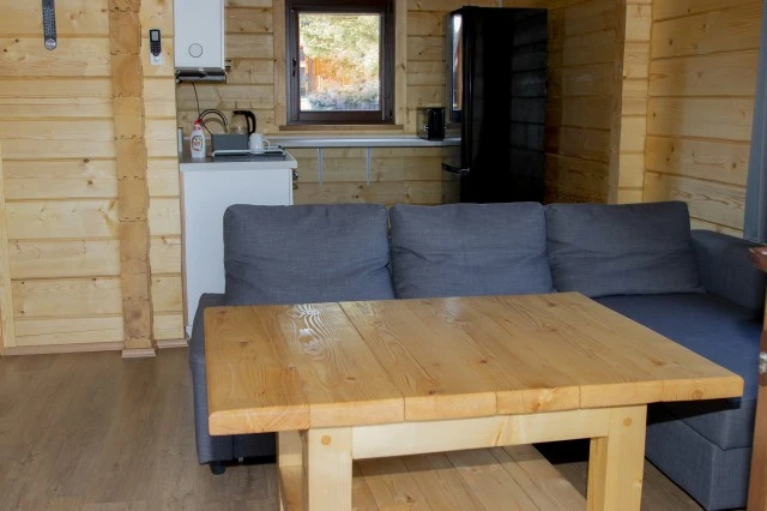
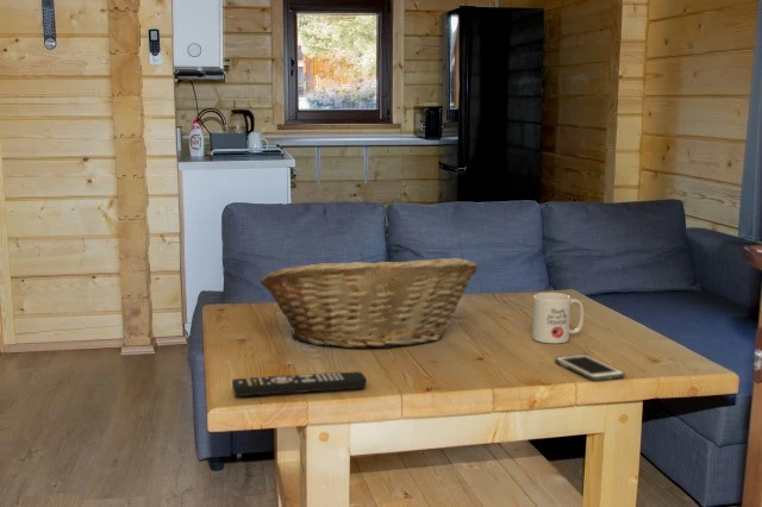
+ mug [531,292,585,344]
+ remote control [231,370,368,398]
+ fruit basket [260,254,479,350]
+ cell phone [554,353,626,382]
